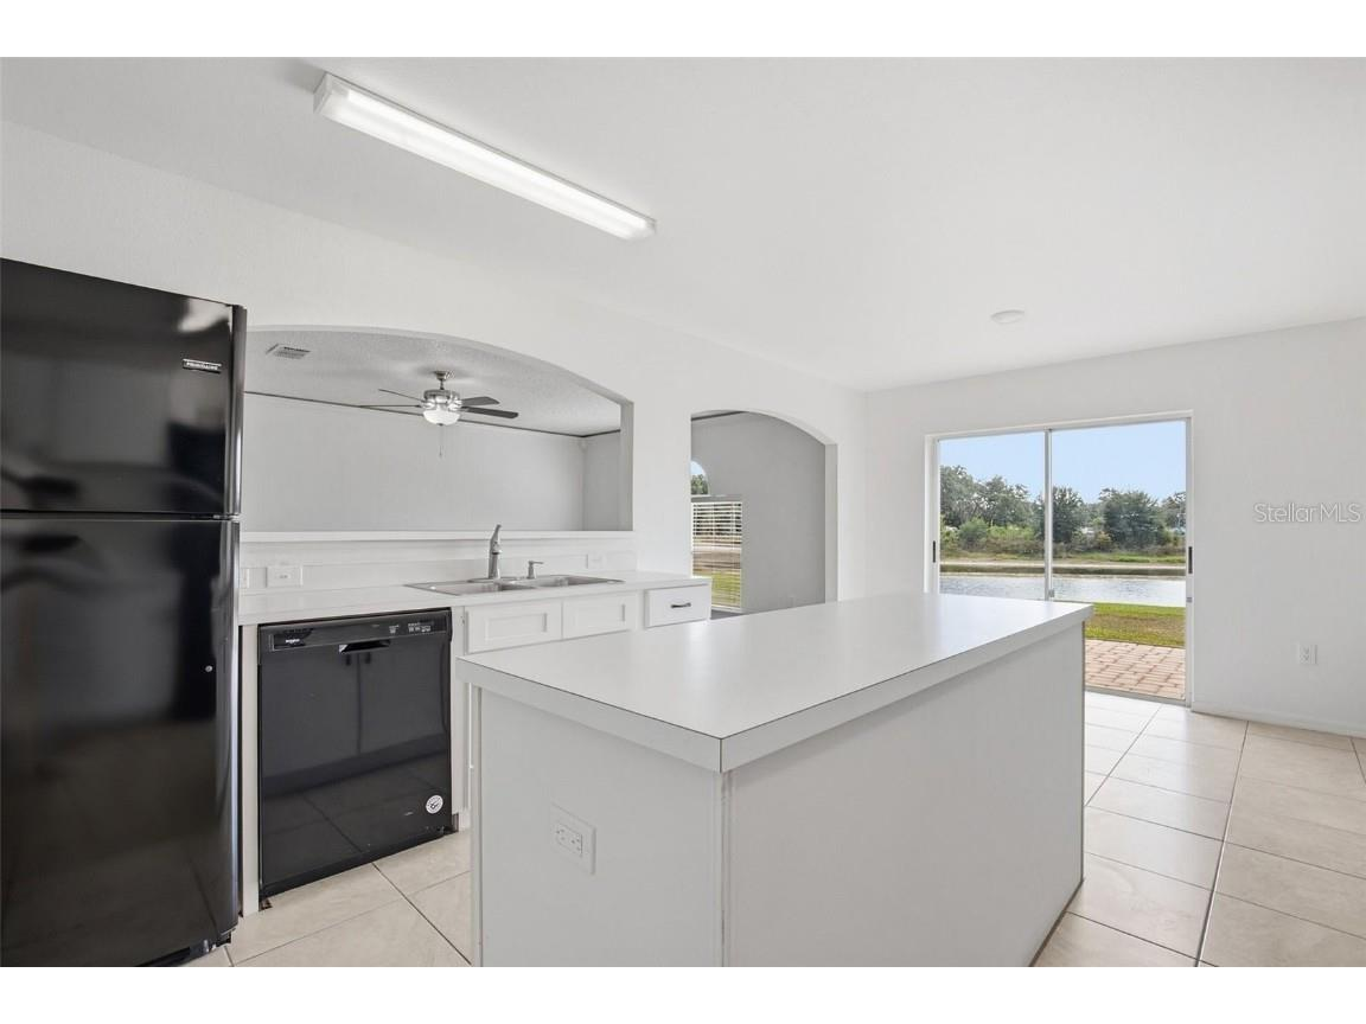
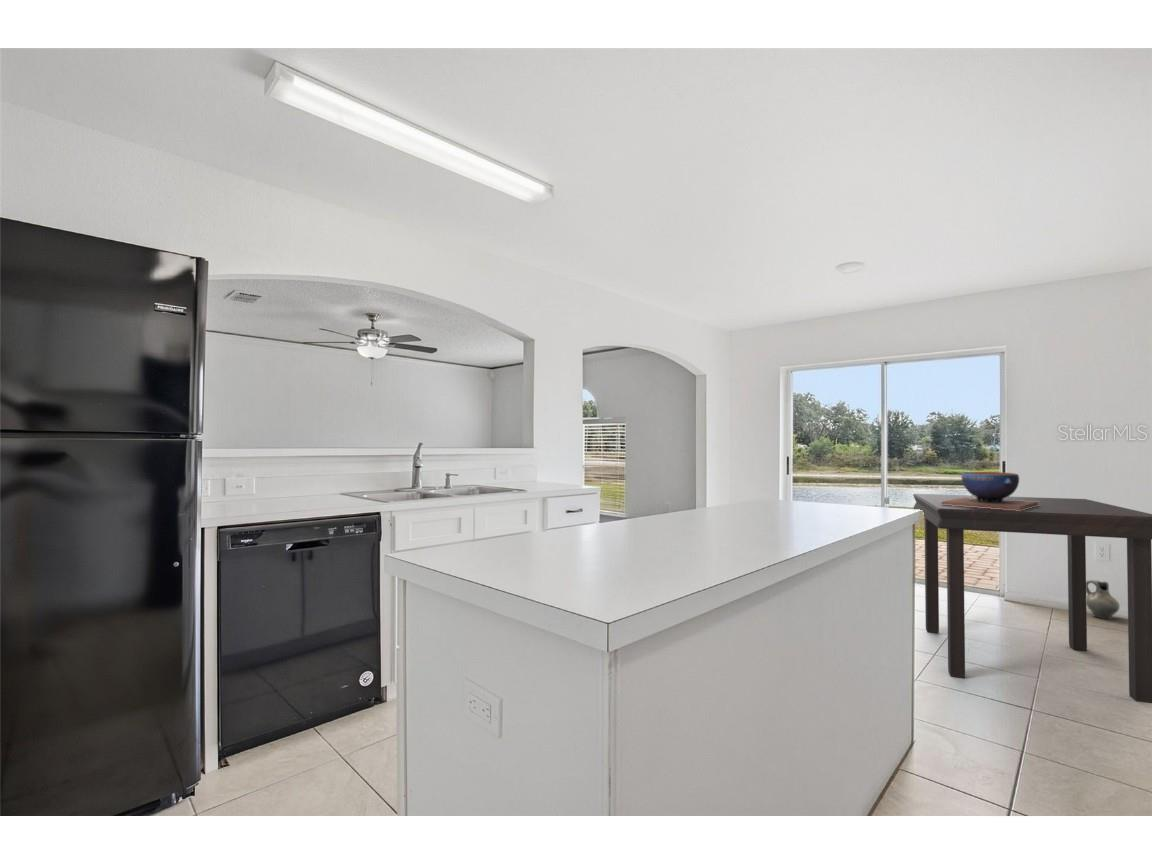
+ decorative bowl [941,471,1039,511]
+ dining table [912,493,1152,704]
+ ceramic jug [1086,579,1121,620]
